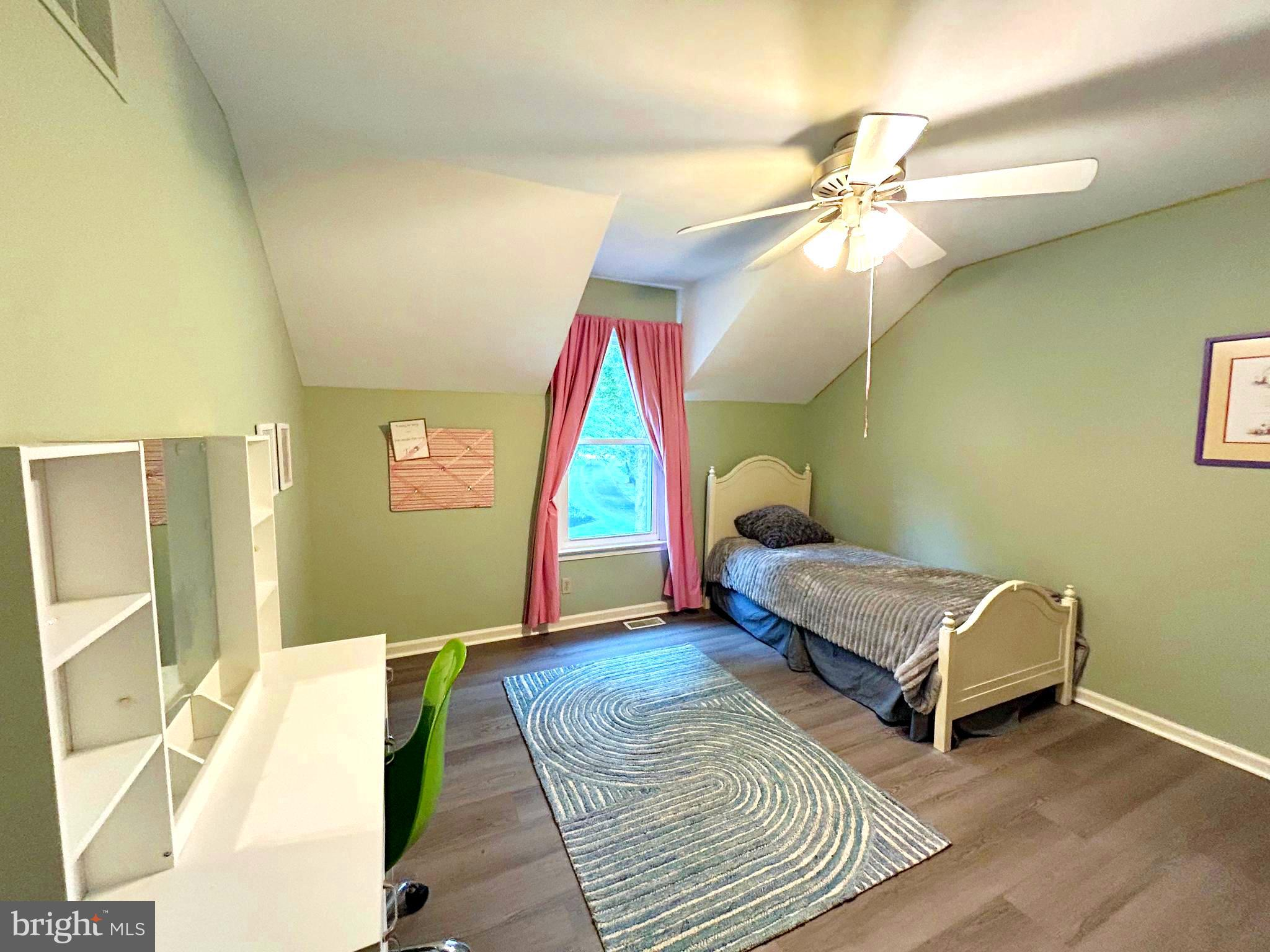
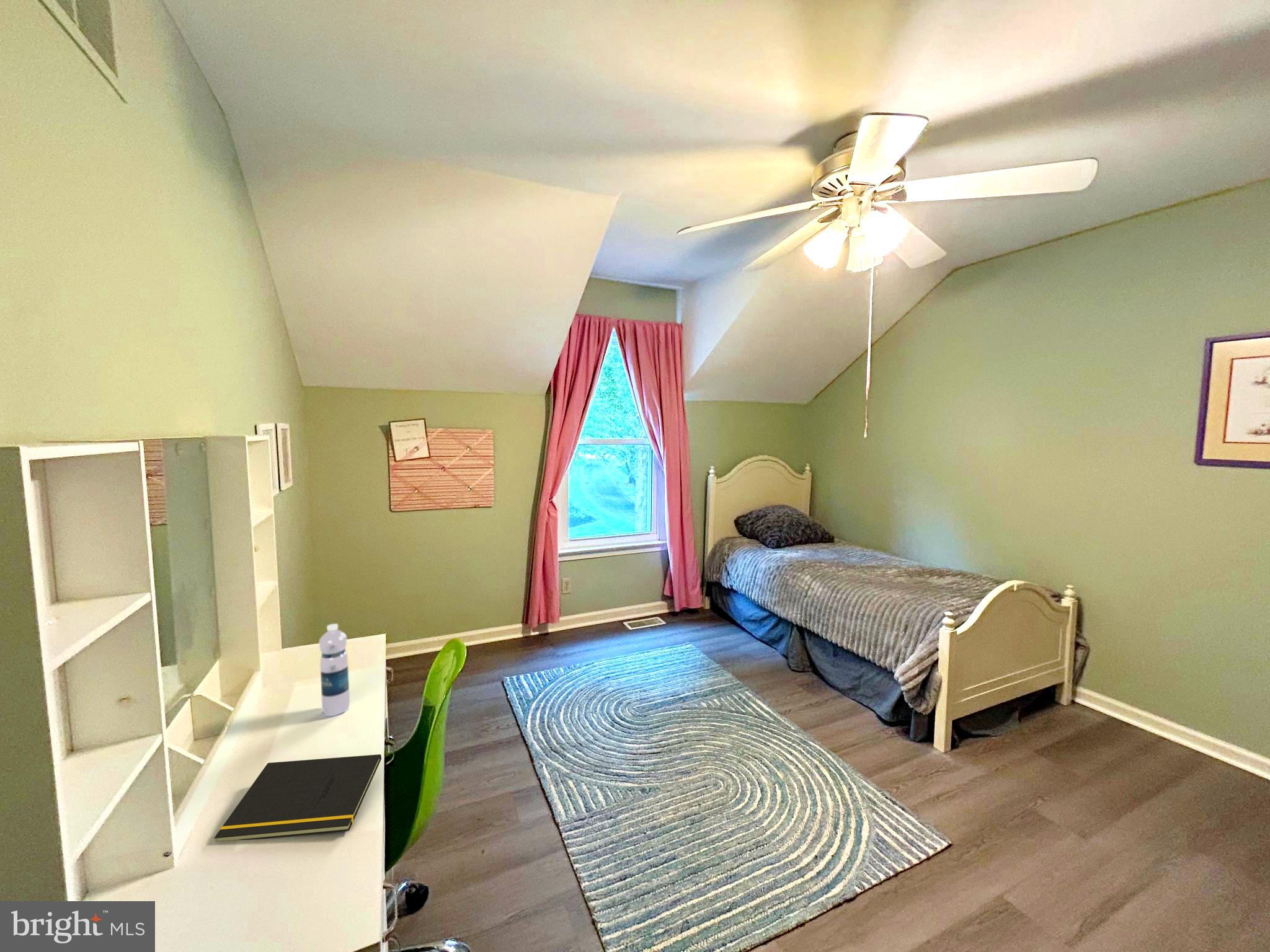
+ notepad [214,754,382,841]
+ water bottle [318,623,350,716]
